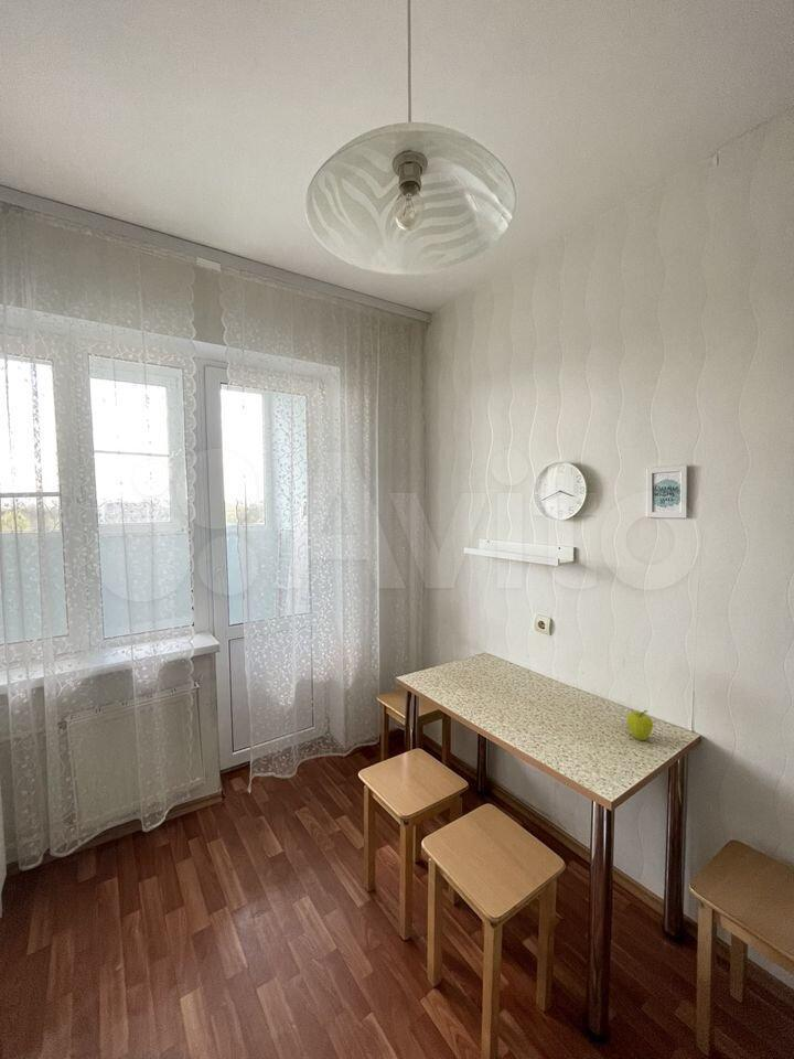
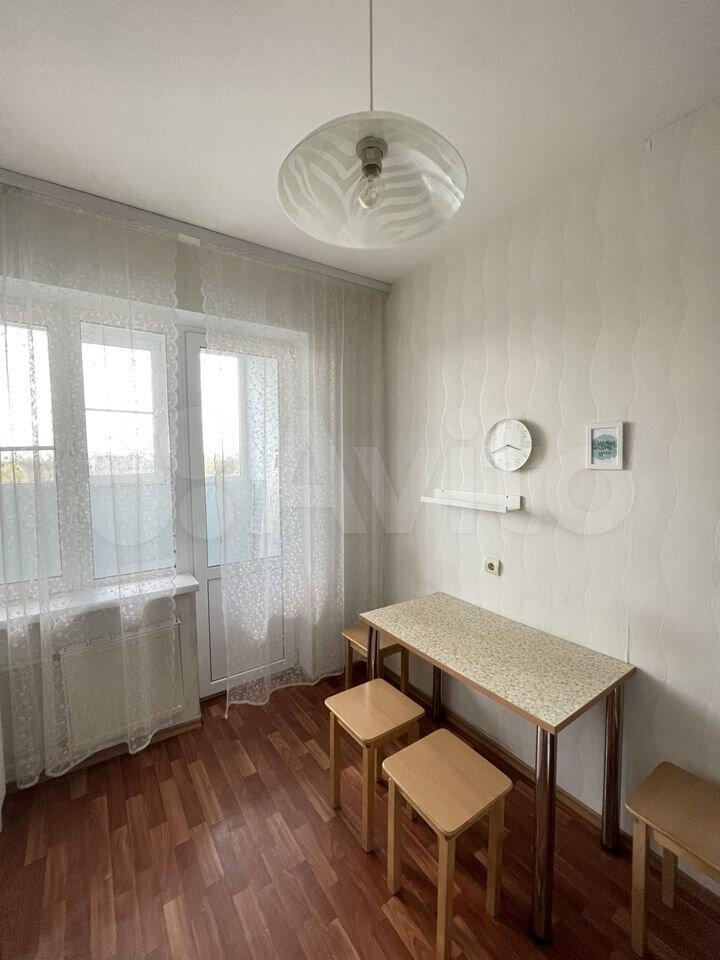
- fruit [626,709,654,741]
